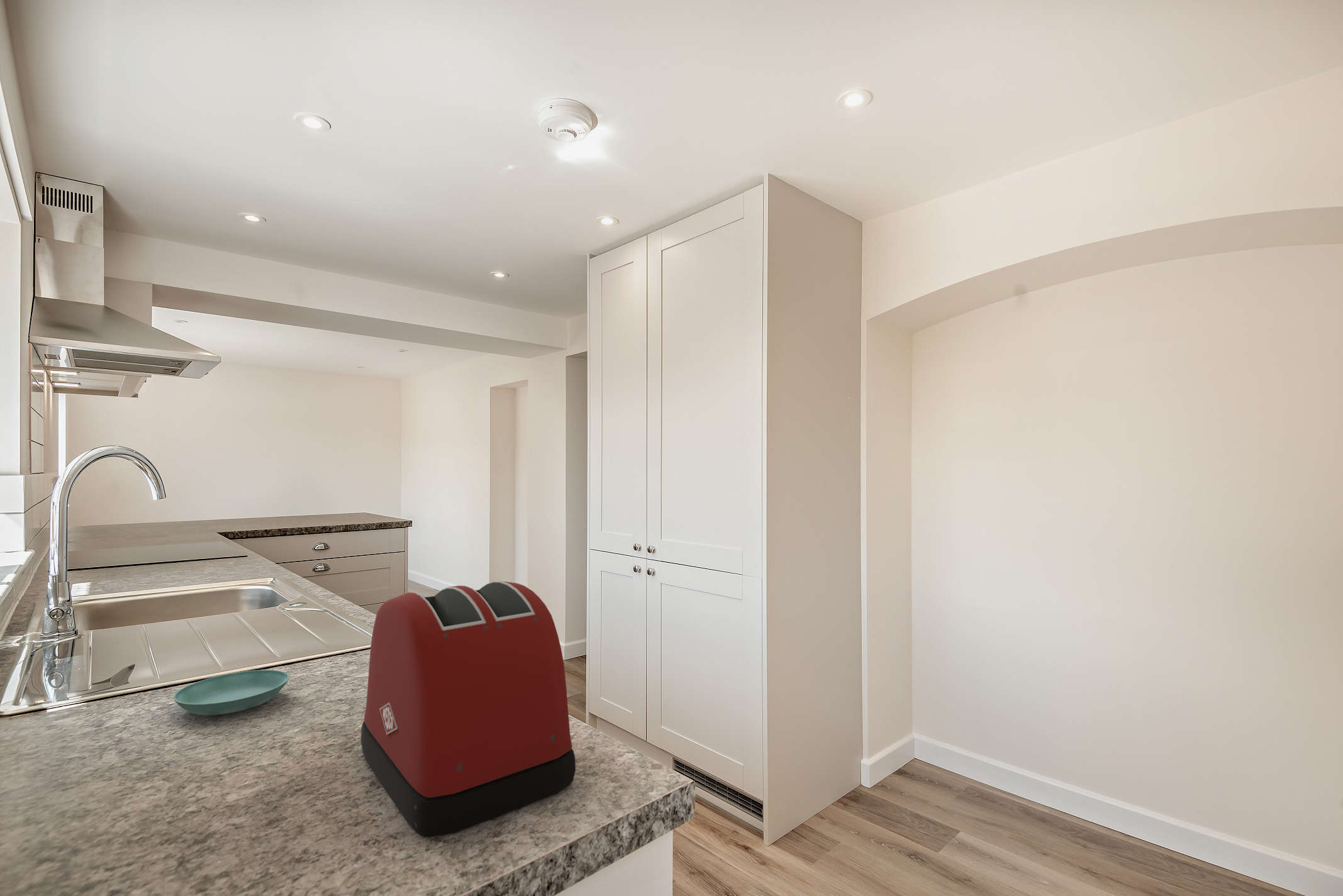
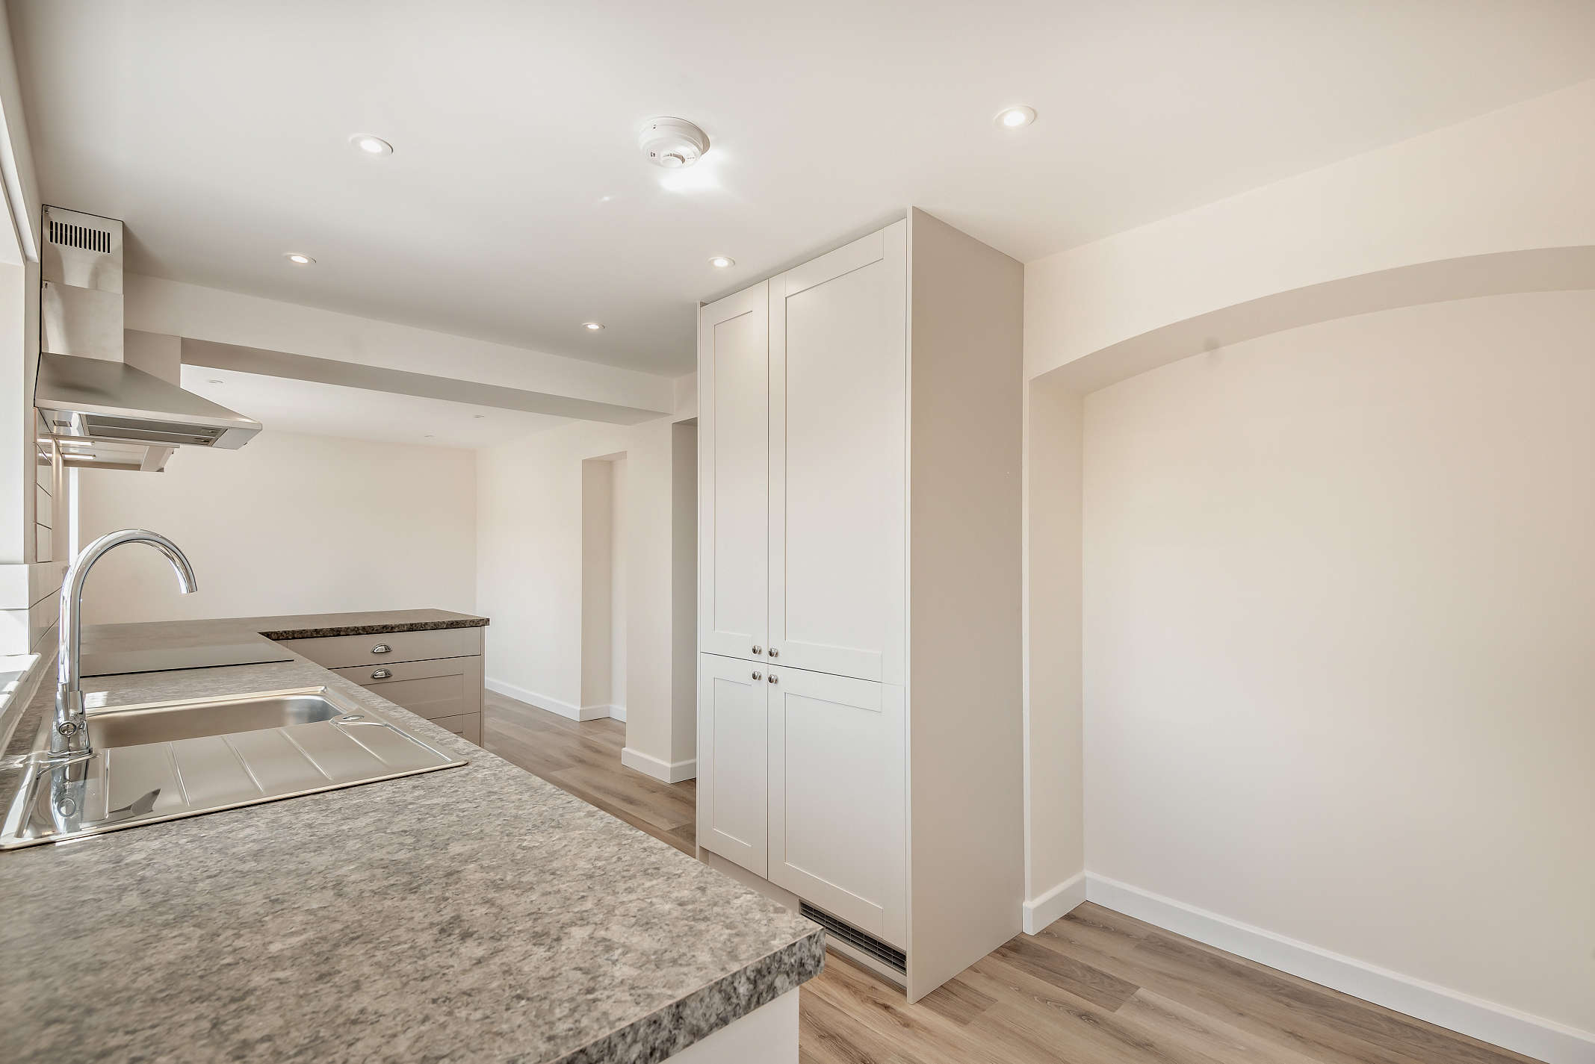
- toaster [360,580,576,838]
- saucer [172,669,290,716]
